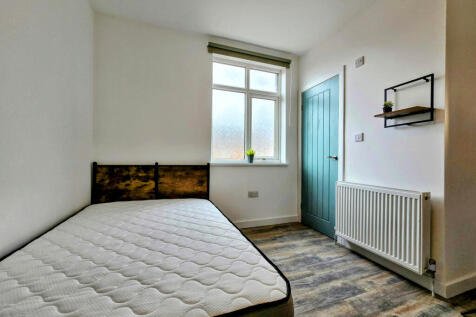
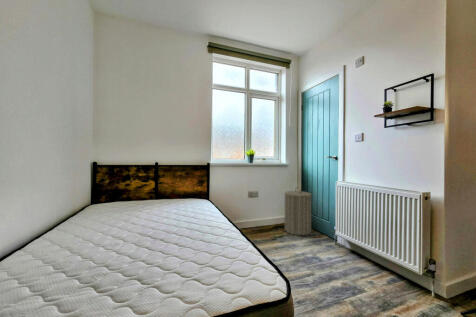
+ laundry hamper [284,186,313,236]
